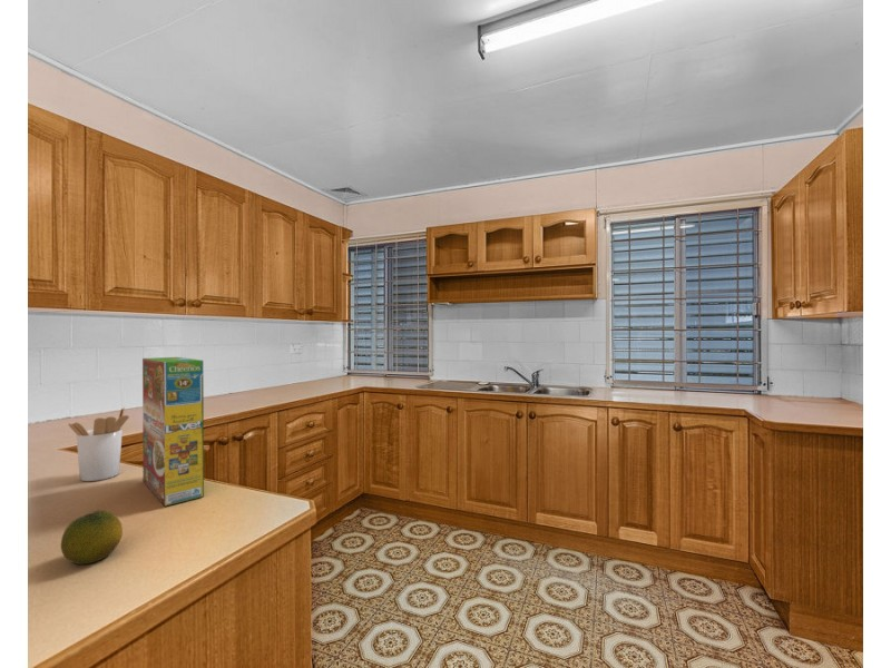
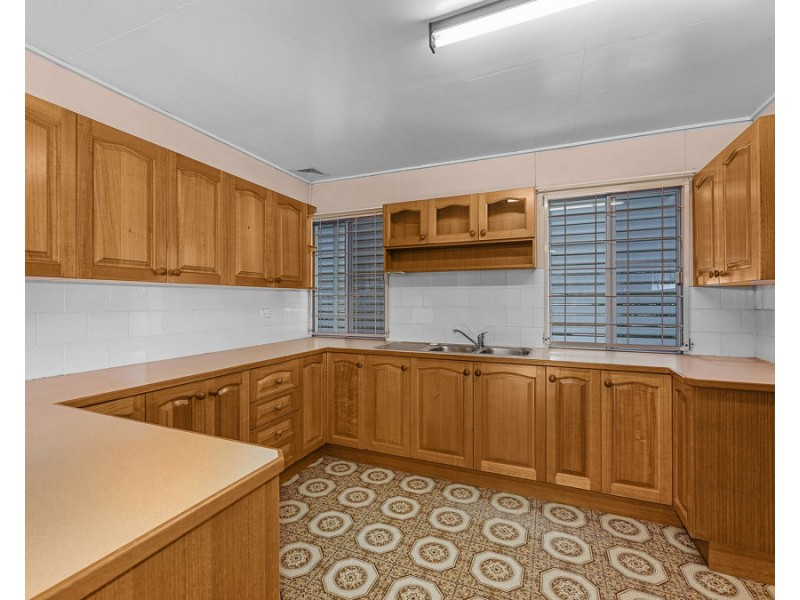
- cereal box [141,356,205,508]
- fruit [60,509,124,566]
- utensil holder [67,406,130,482]
